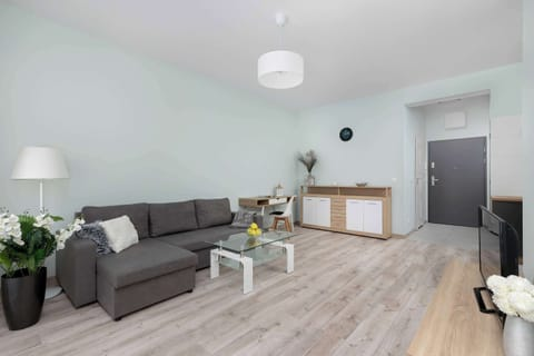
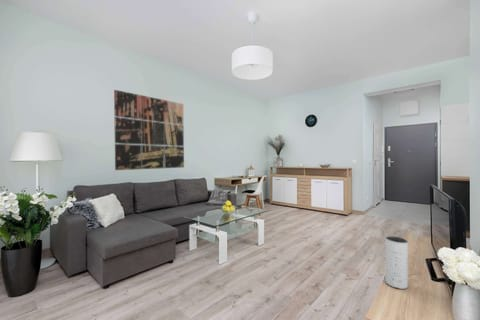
+ speaker [384,235,409,290]
+ wall art [113,89,185,171]
